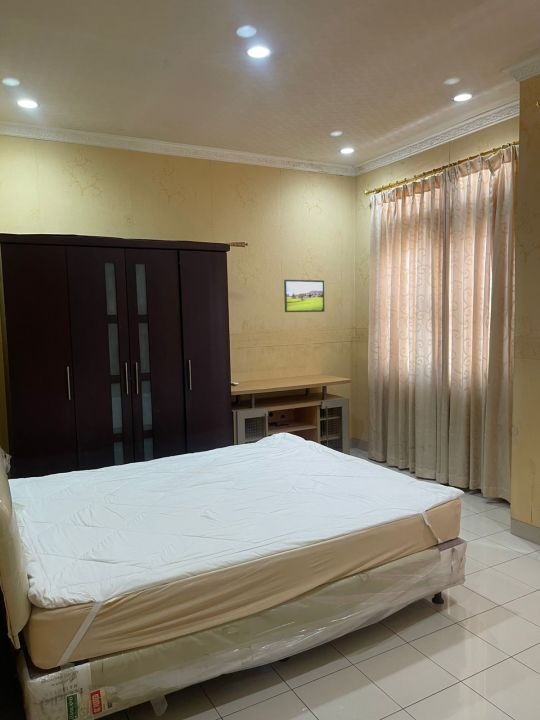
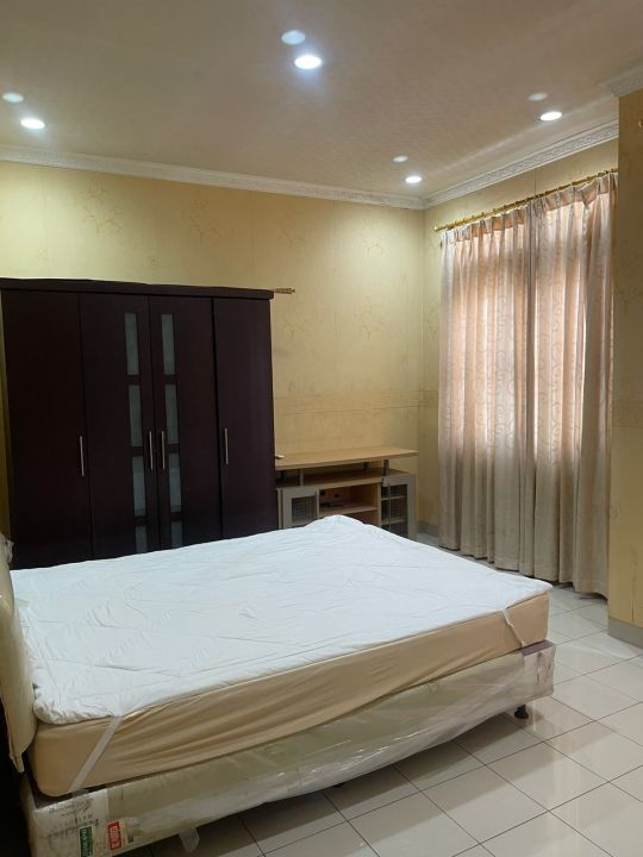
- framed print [283,279,325,313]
